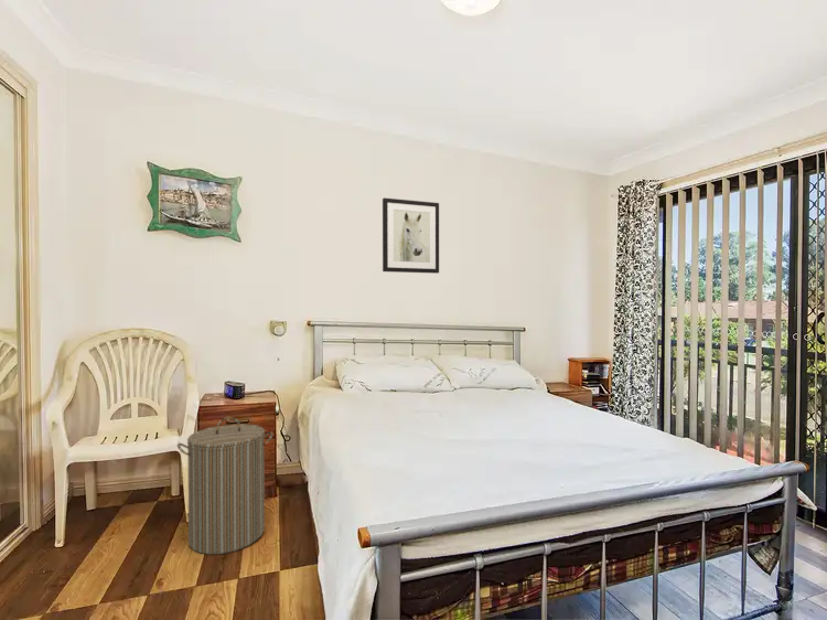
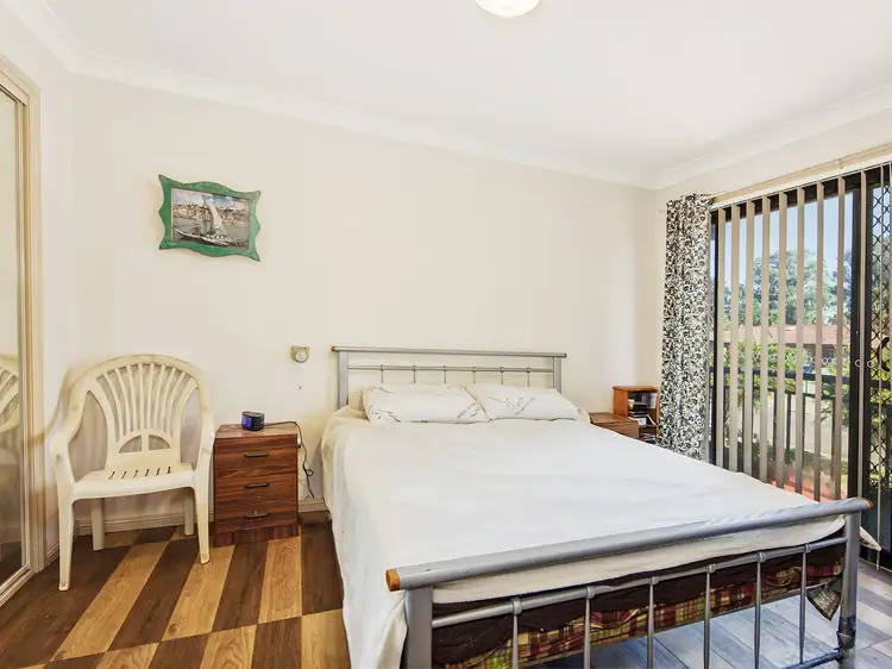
- laundry hamper [176,416,275,556]
- wall art [382,196,440,275]
